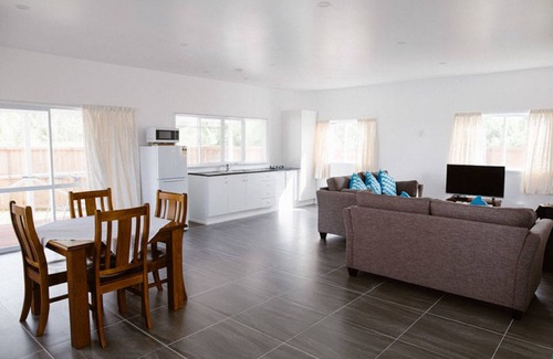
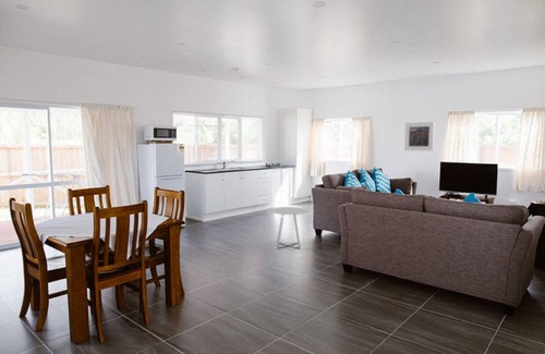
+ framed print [403,121,435,151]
+ side table [266,206,312,249]
